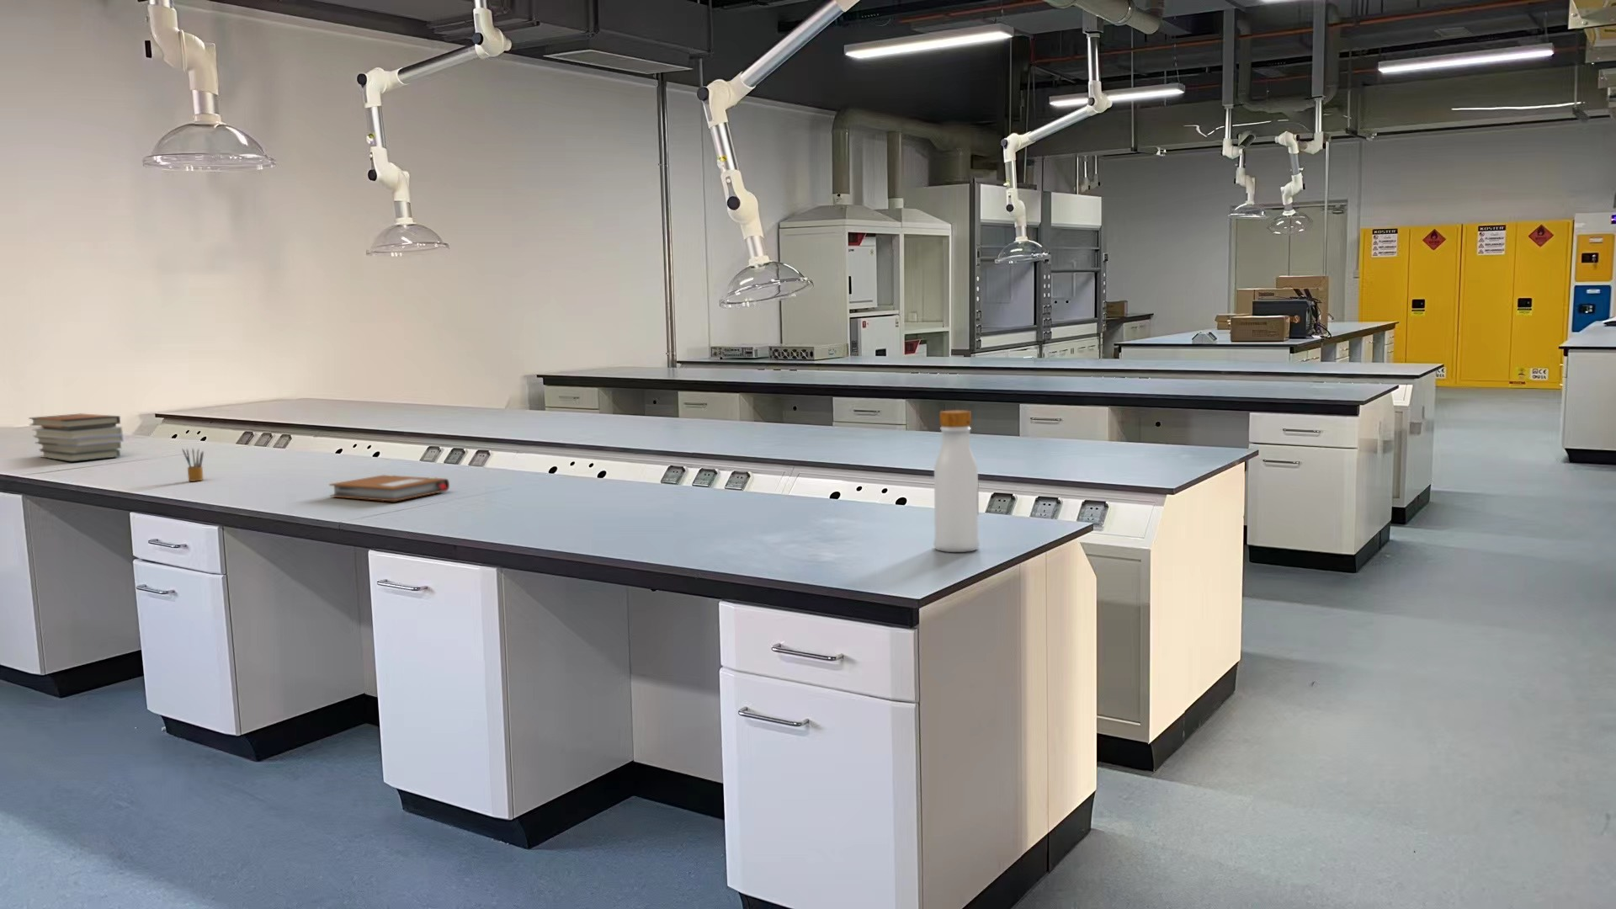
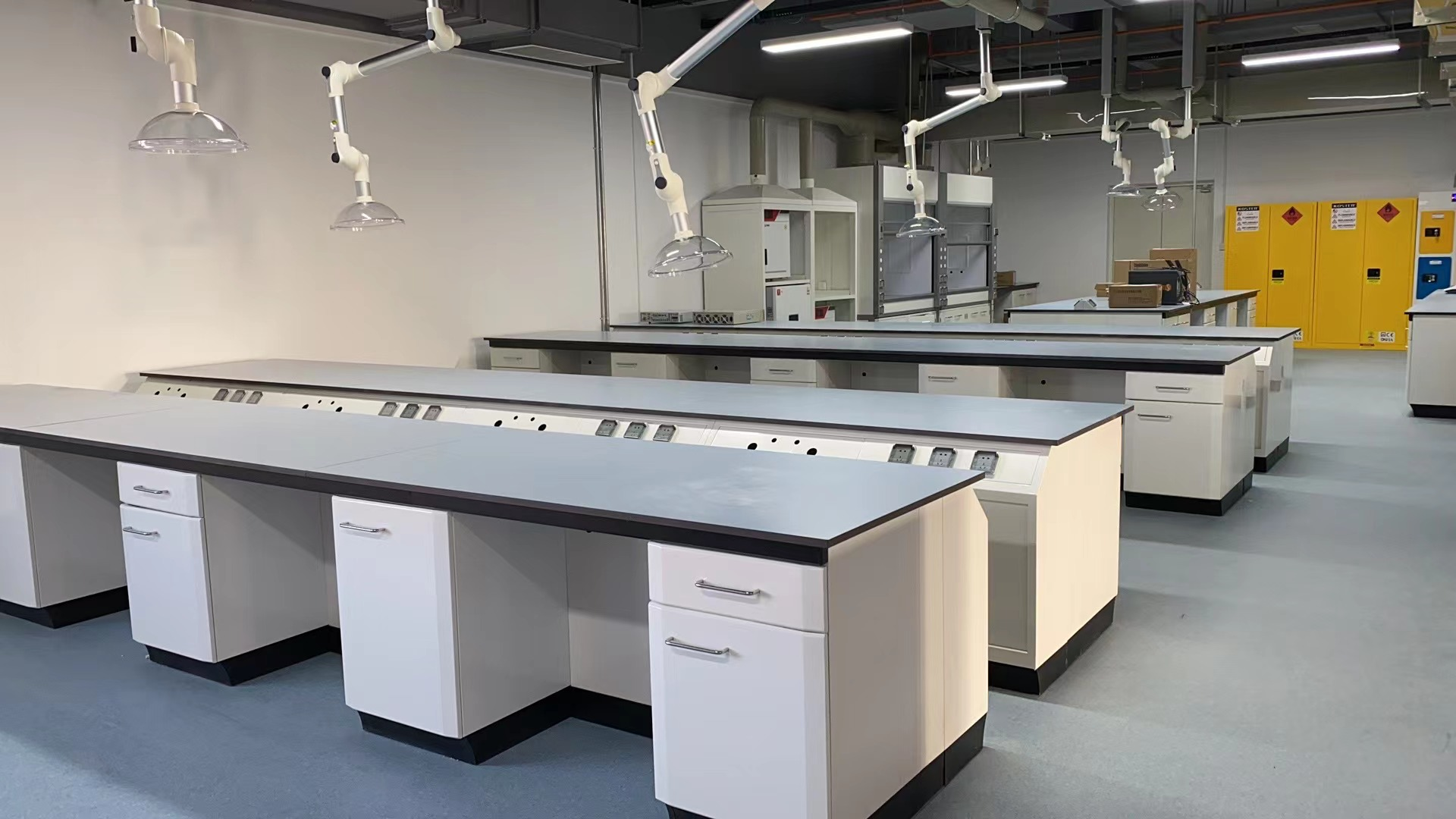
- book stack [28,413,124,462]
- pencil box [182,447,204,483]
- beverage bottle [932,410,980,553]
- notebook [329,474,451,503]
